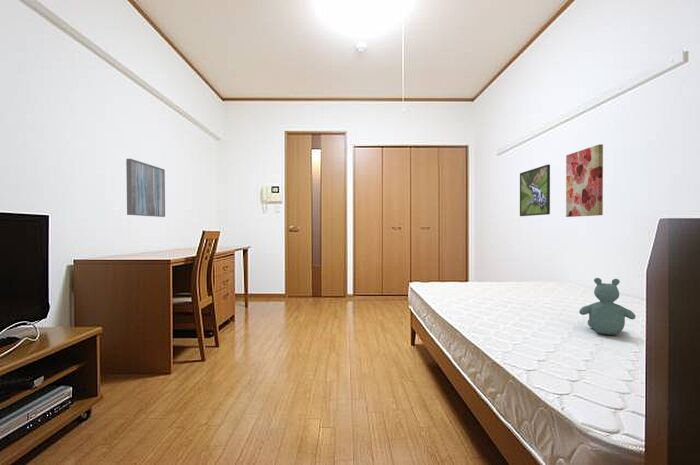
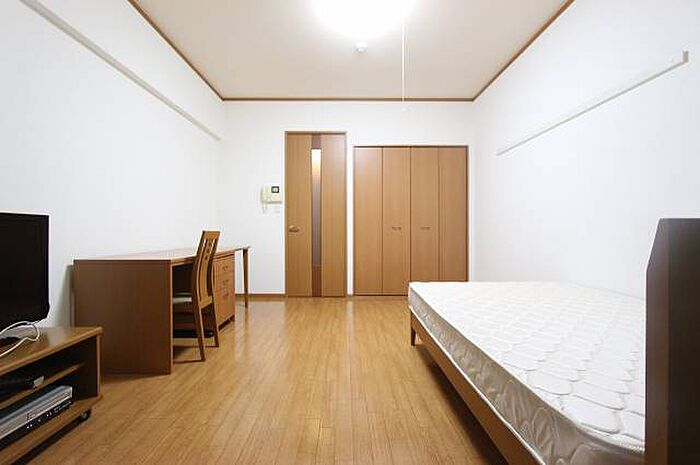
- wall art [565,143,604,218]
- wall art [125,158,166,218]
- stuffed bear [578,277,636,336]
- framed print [519,164,551,217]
